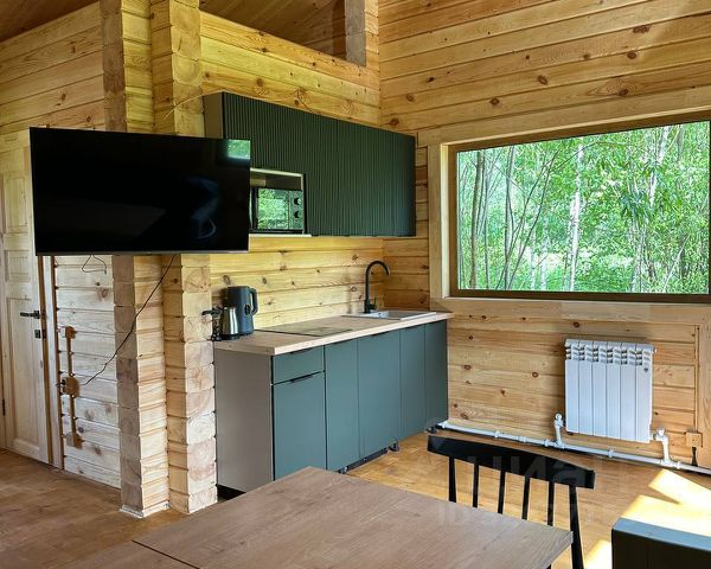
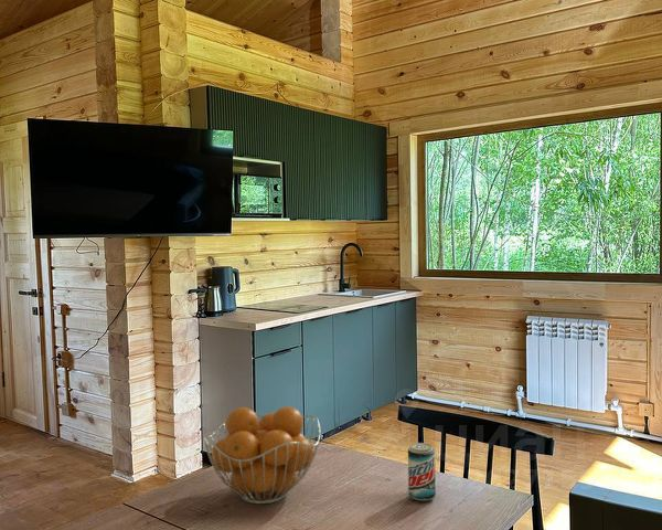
+ fruit basket [202,405,321,505]
+ beer can [407,442,437,502]
